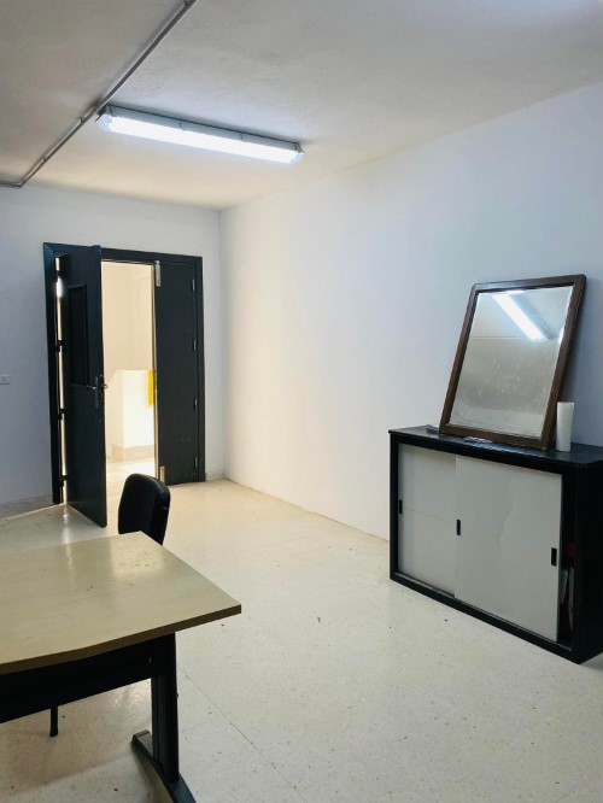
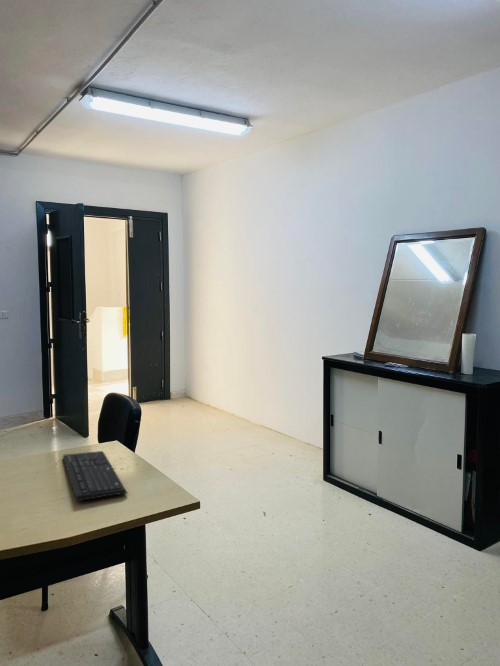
+ keyboard [62,450,128,502]
